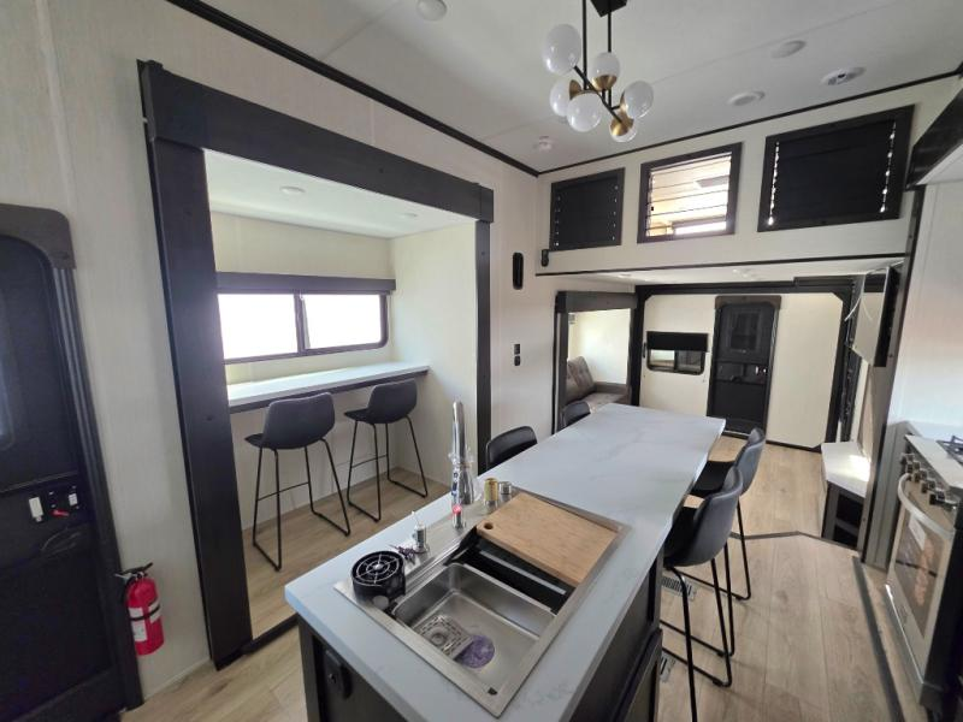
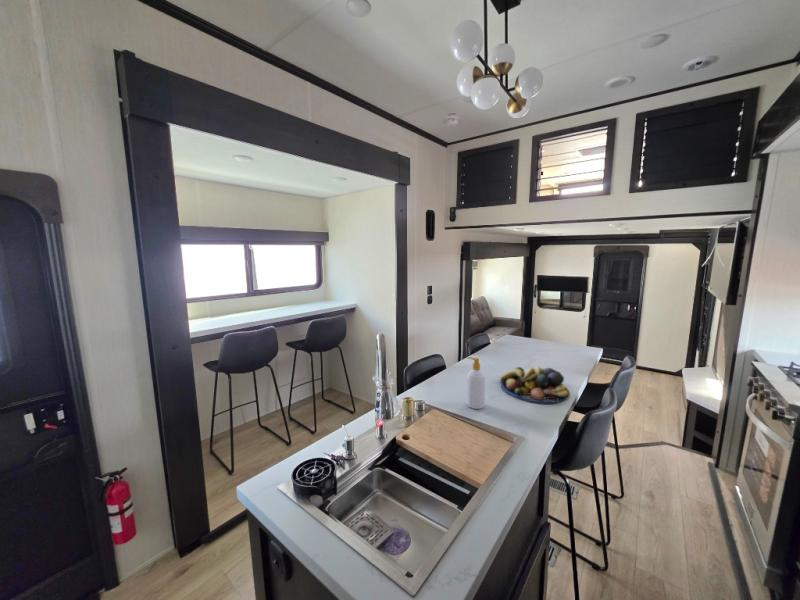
+ soap bottle [465,356,486,410]
+ fruit bowl [499,365,571,404]
